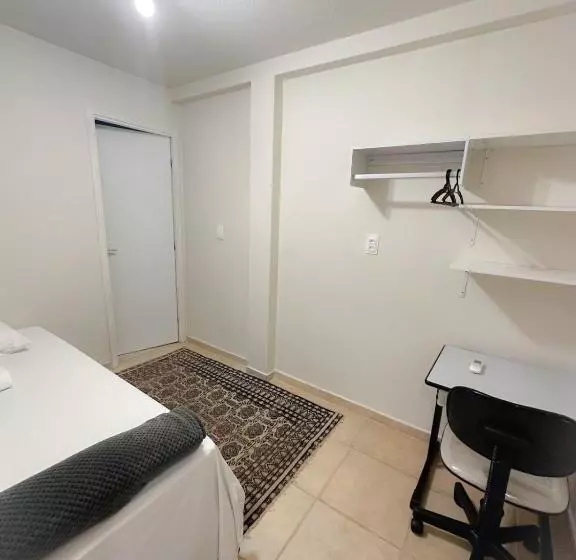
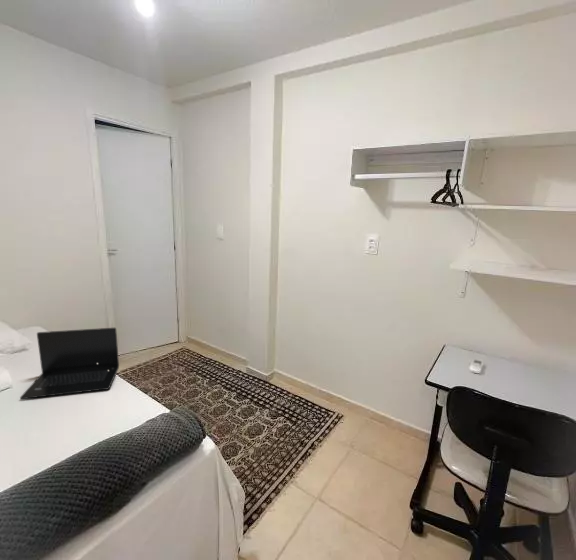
+ laptop [19,327,120,400]
